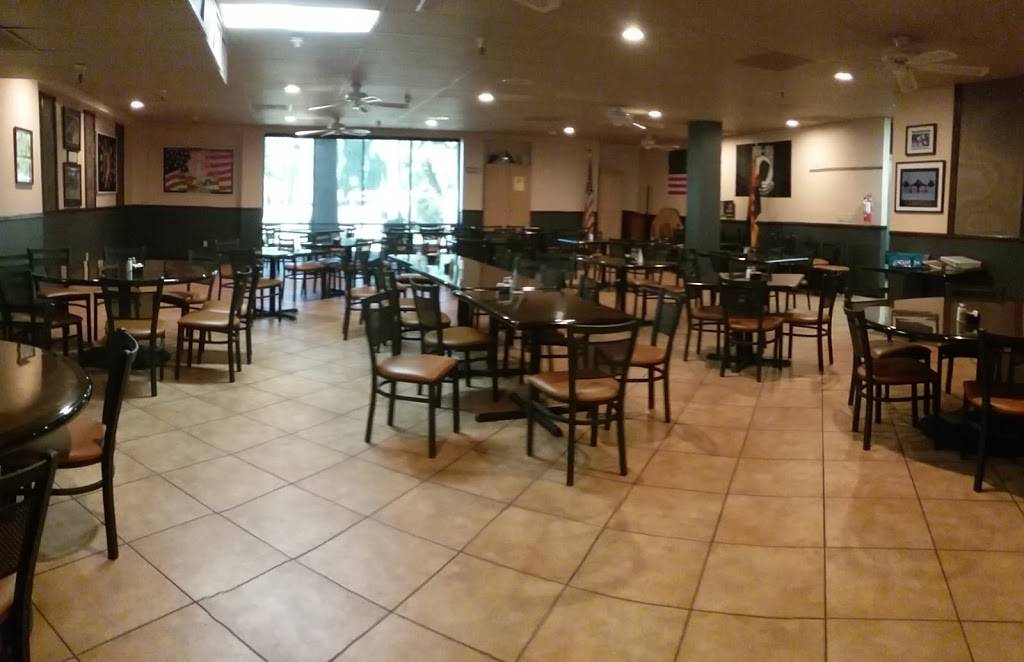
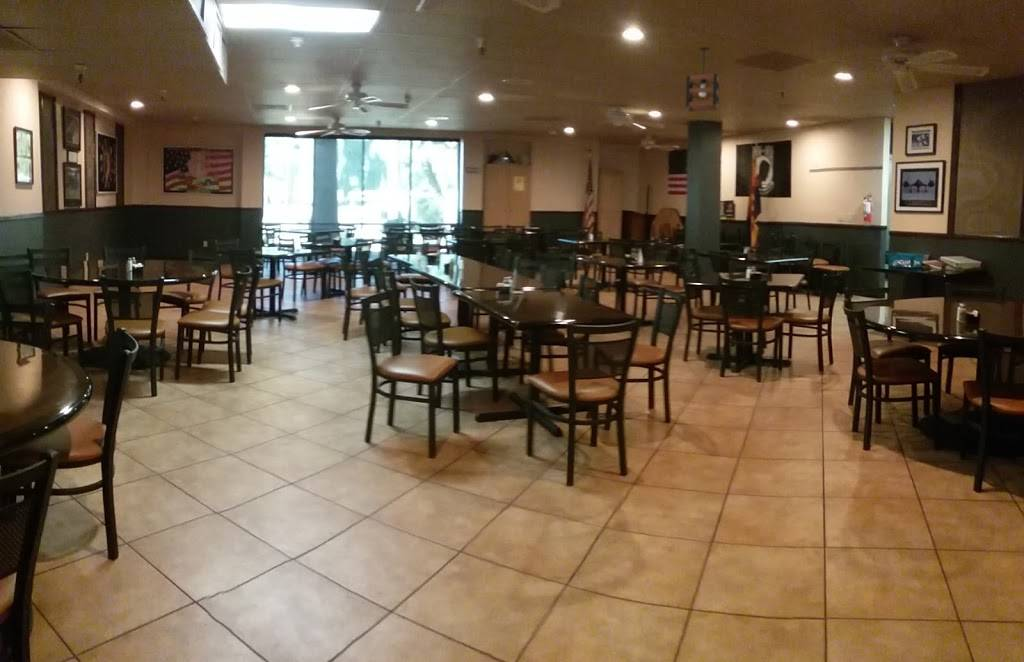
+ pendant light [685,46,720,113]
